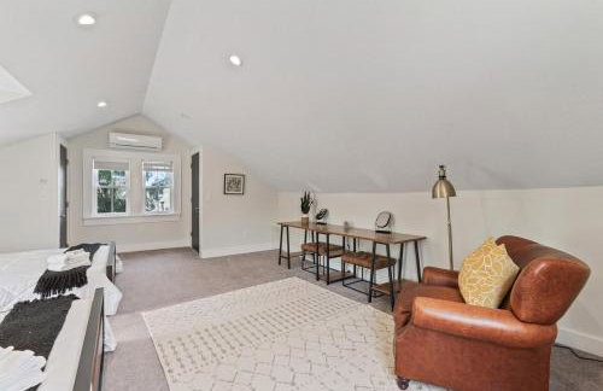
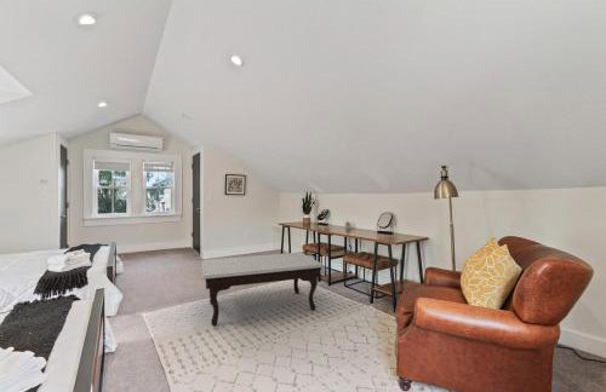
+ coffee table [201,252,326,327]
